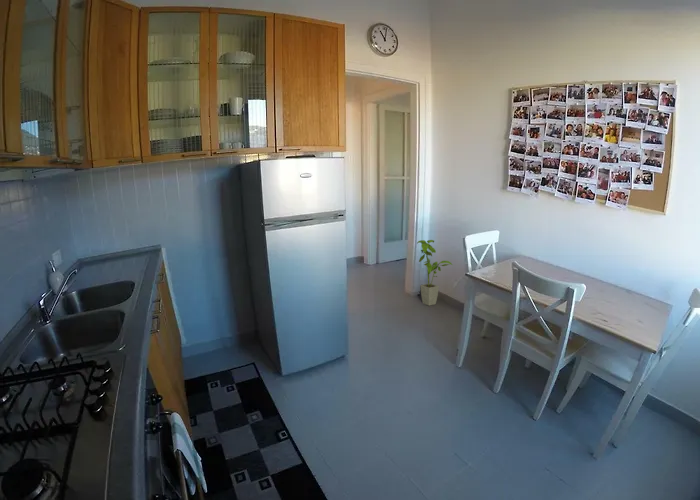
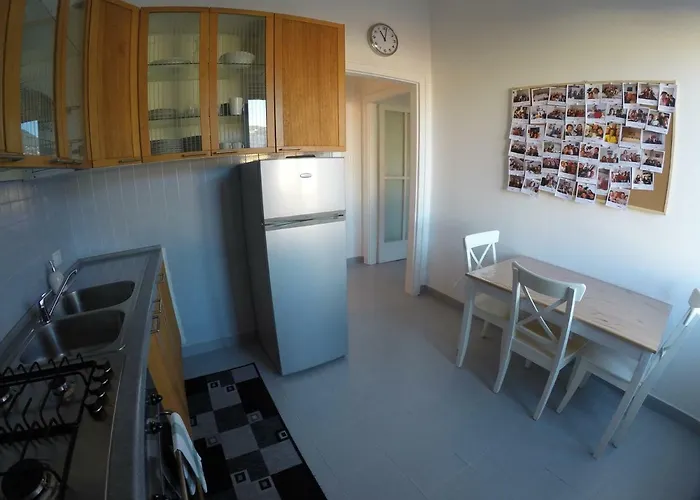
- house plant [416,239,453,307]
